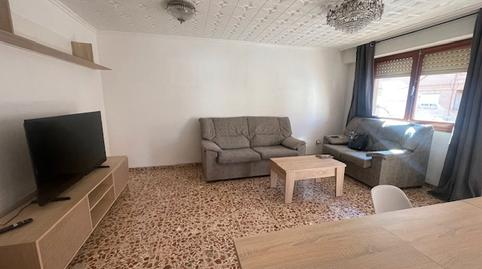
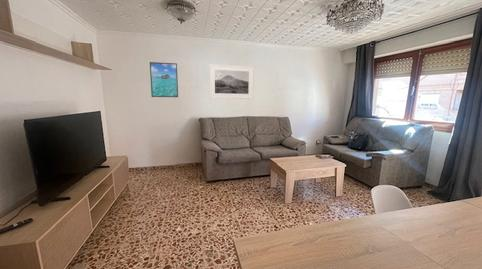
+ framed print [209,63,254,100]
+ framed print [149,61,179,98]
